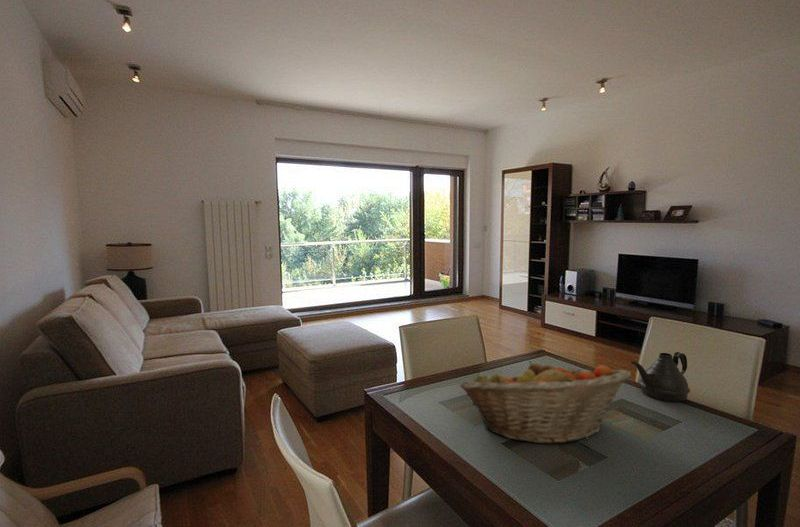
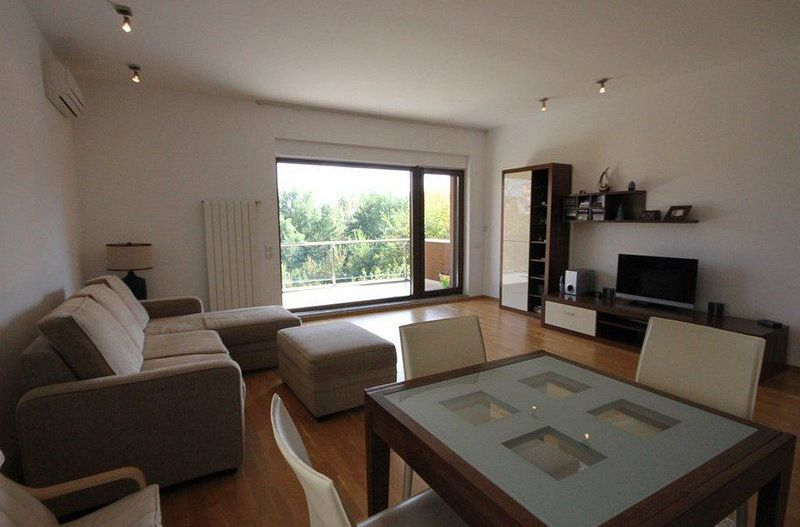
- teapot [630,351,691,403]
- fruit basket [459,359,632,445]
